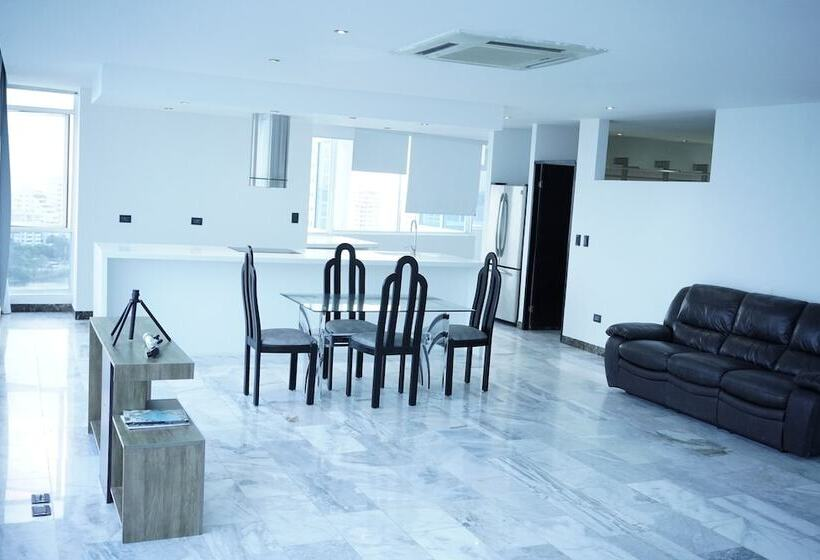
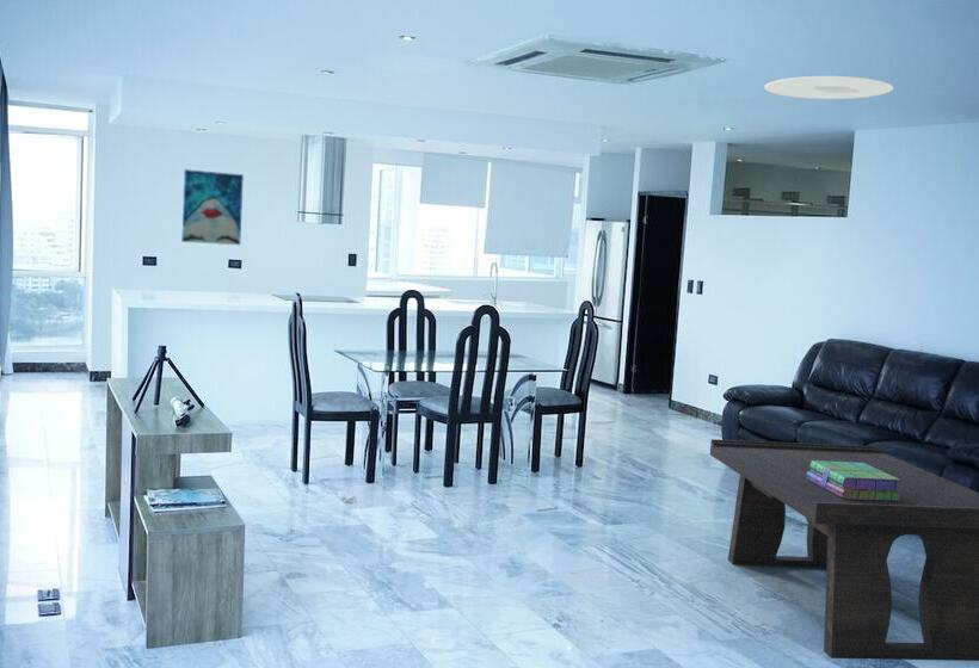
+ ceiling light [763,75,894,100]
+ coffee table [709,438,979,662]
+ stack of books [806,460,903,501]
+ wall art [180,168,245,246]
